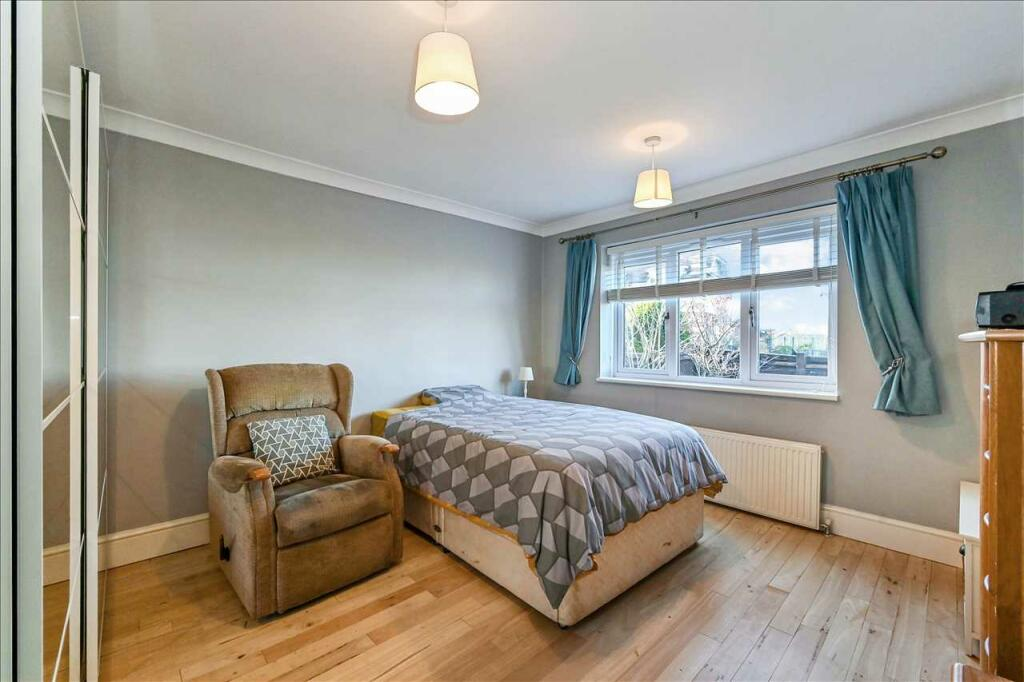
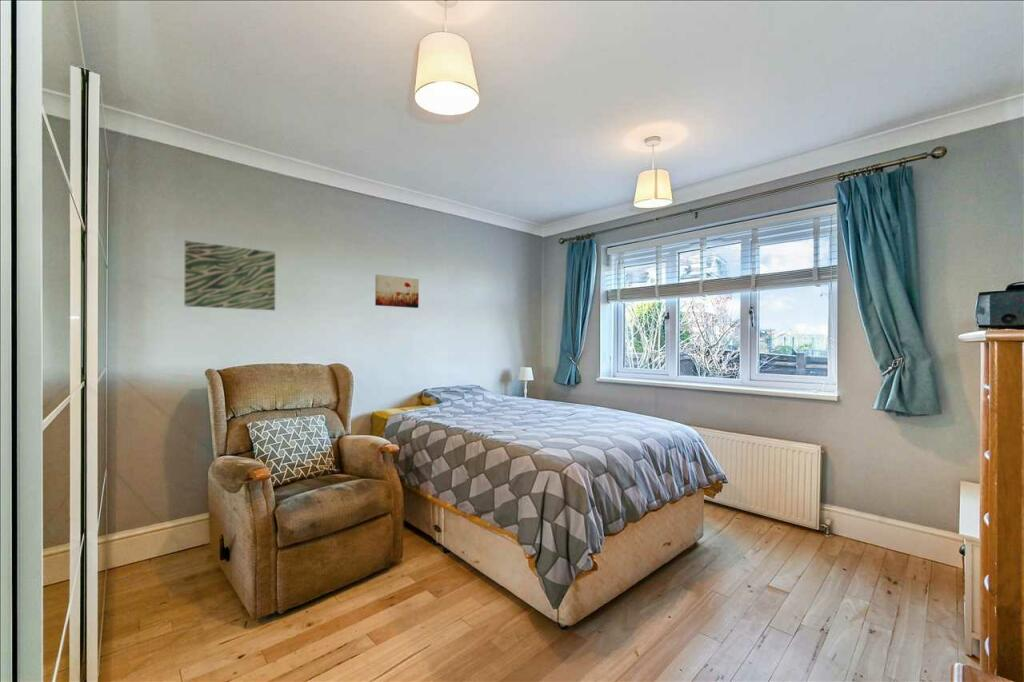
+ wall art [183,240,276,311]
+ wall art [374,274,420,309]
